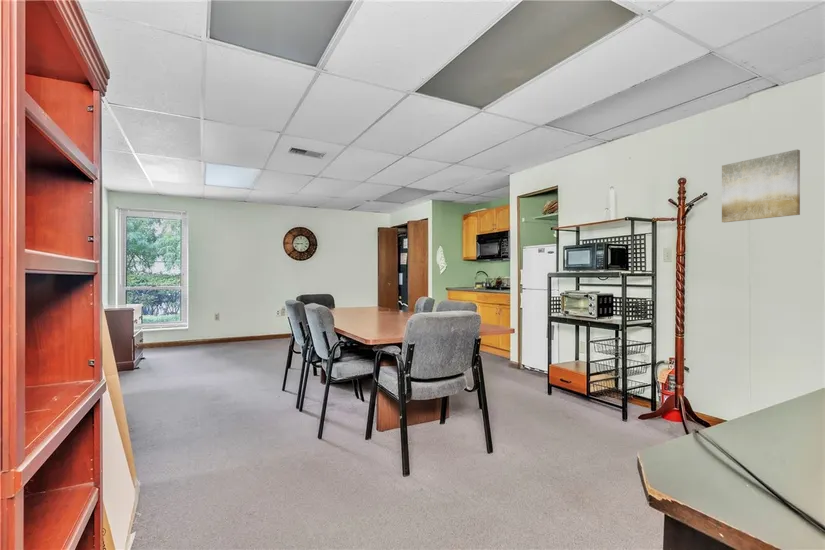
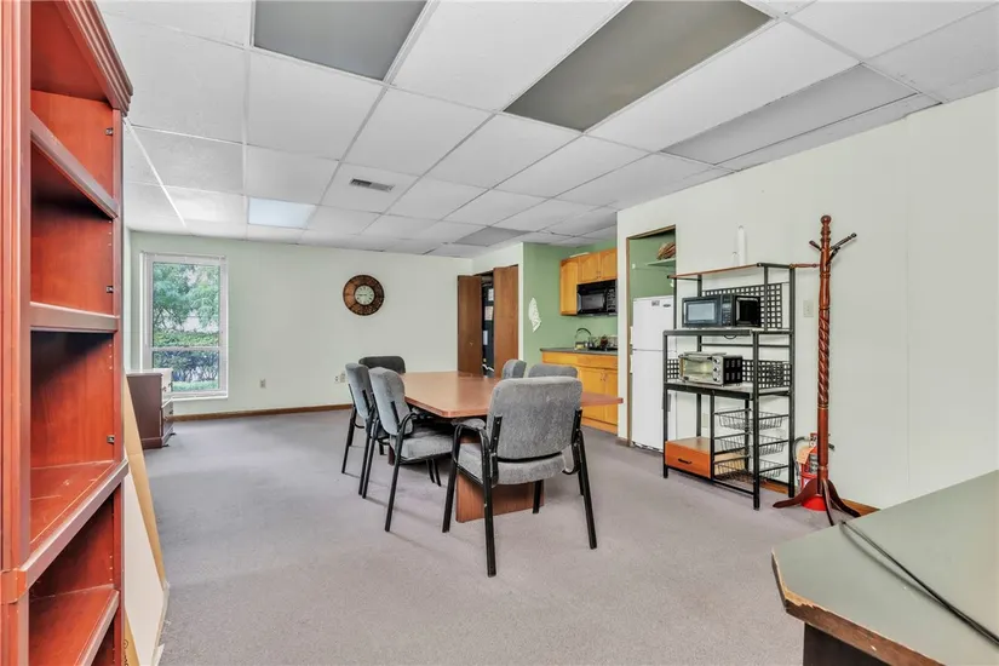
- wall art [721,148,801,223]
